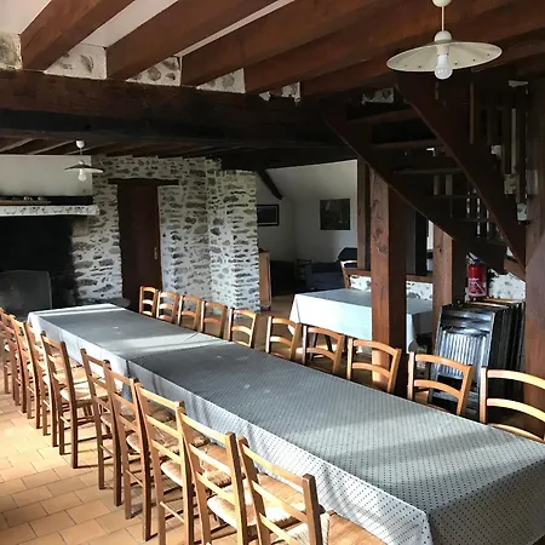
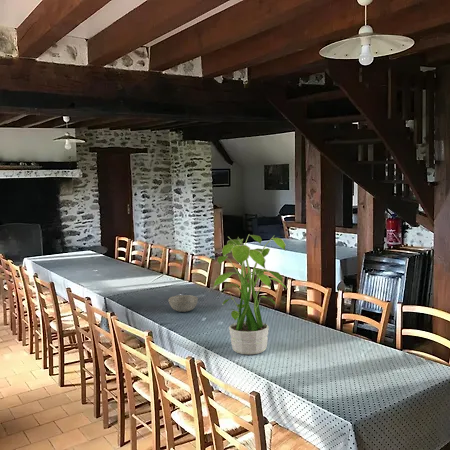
+ bowl [167,294,199,313]
+ potted plant [212,234,288,356]
